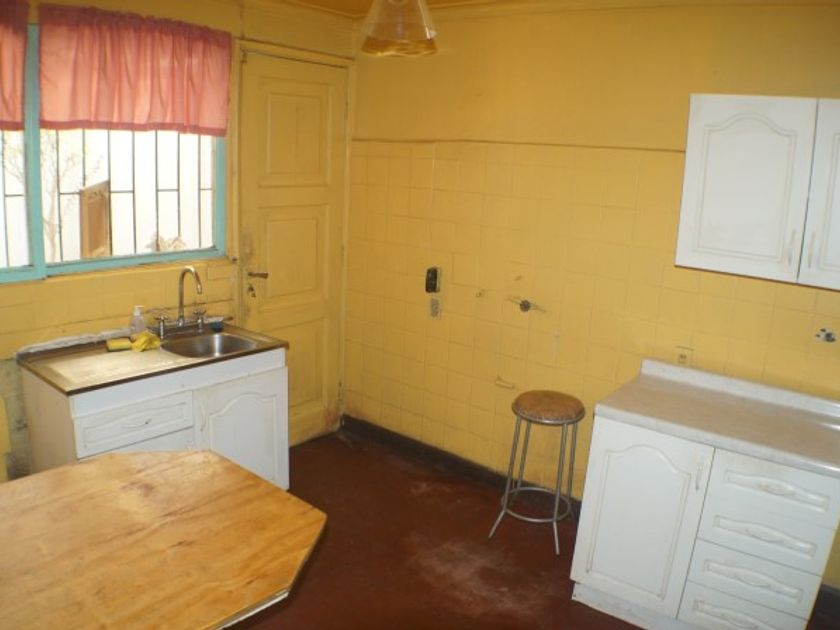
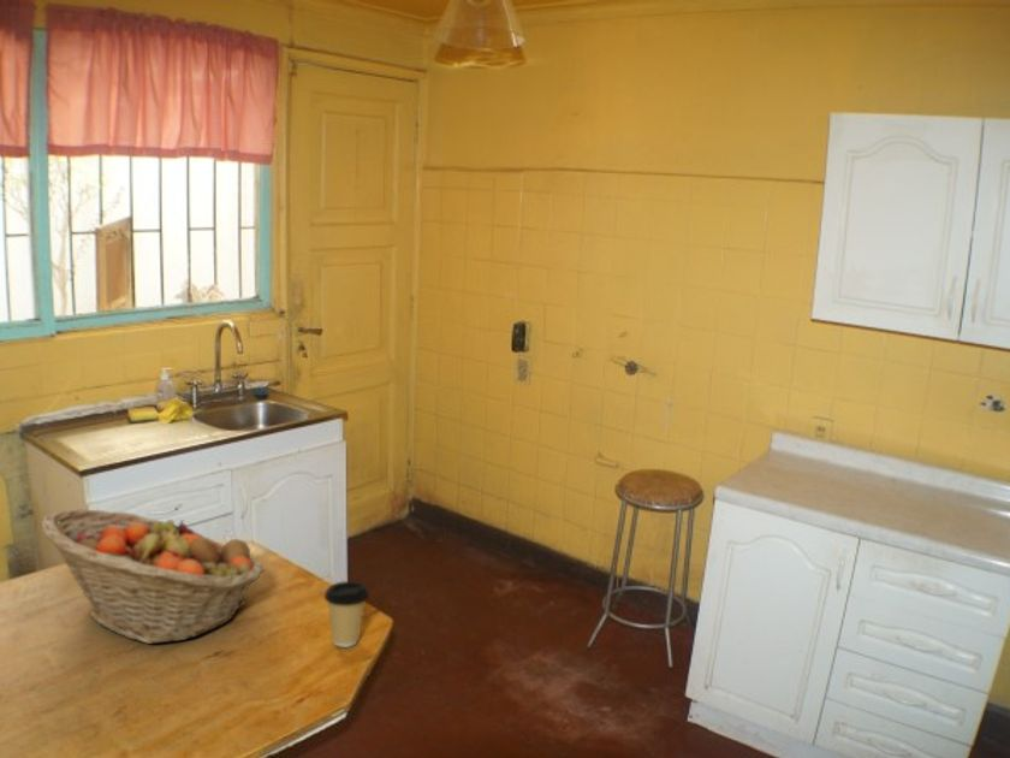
+ coffee cup [323,580,370,649]
+ fruit basket [40,508,265,645]
